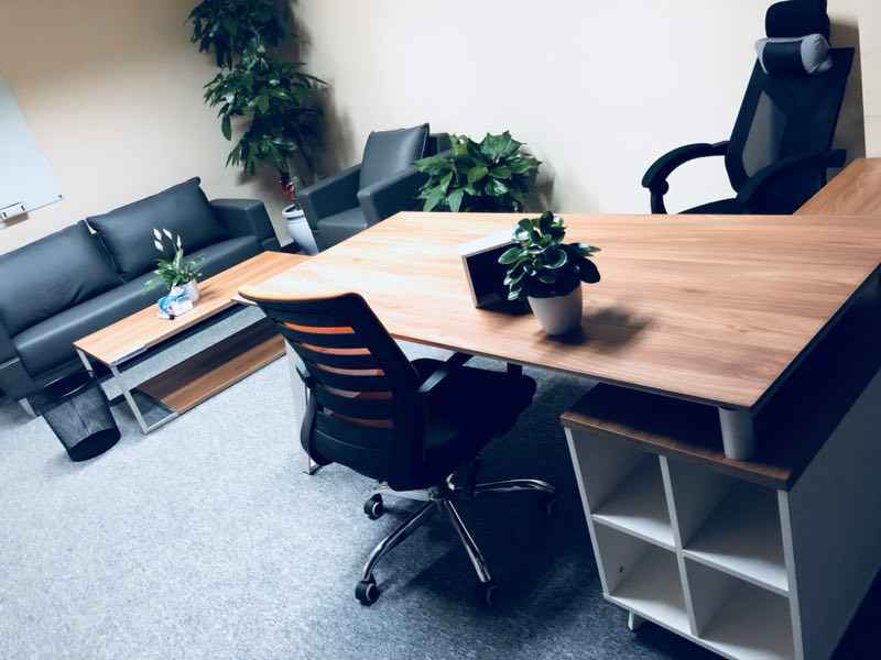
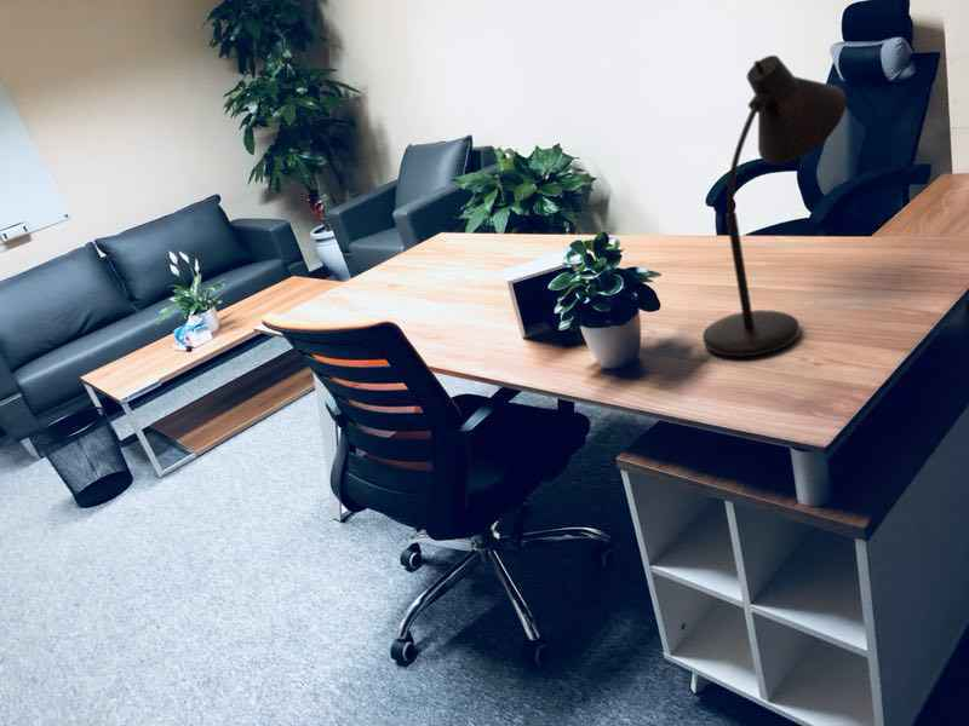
+ desk lamp [701,54,848,358]
